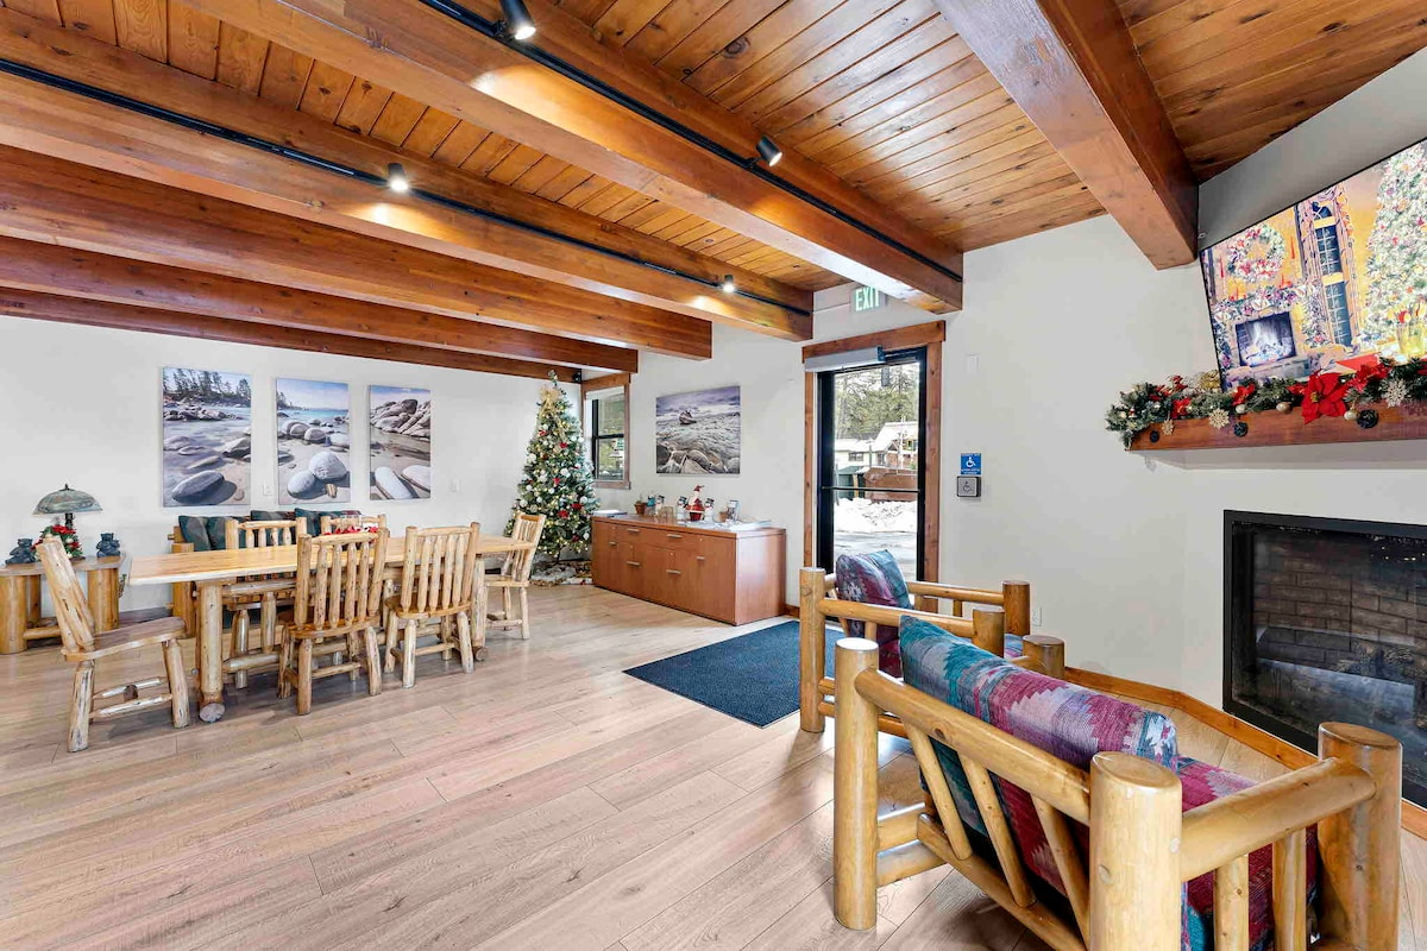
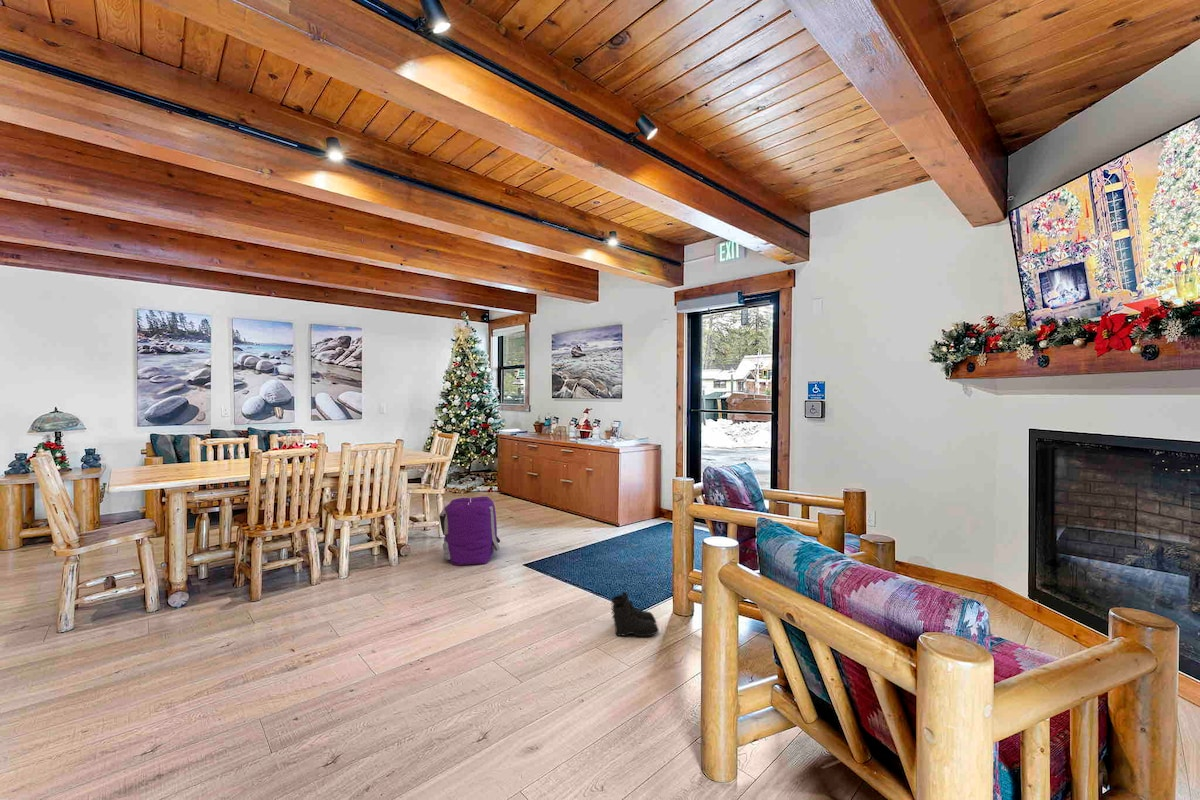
+ backpack [438,496,501,566]
+ boots [610,591,660,638]
